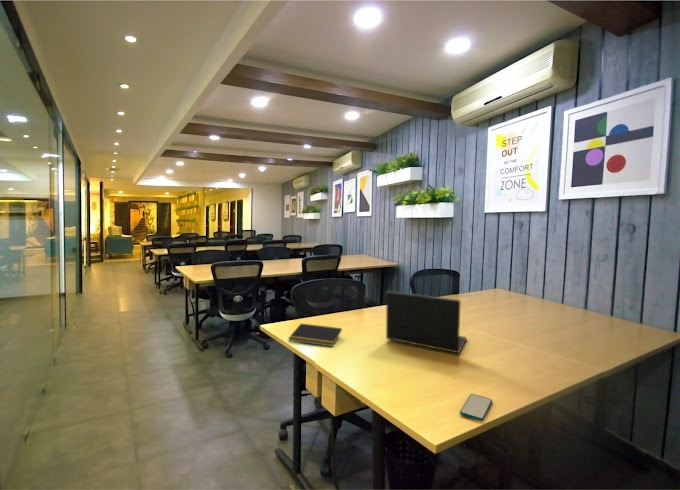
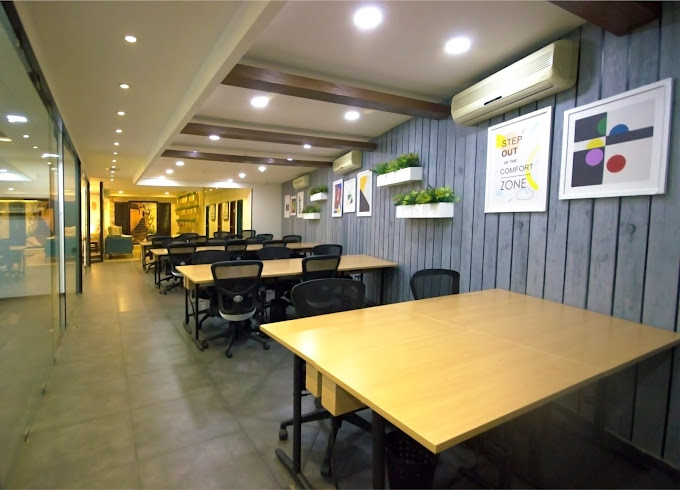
- laptop [385,290,468,354]
- notepad [287,323,343,348]
- smartphone [459,393,493,422]
